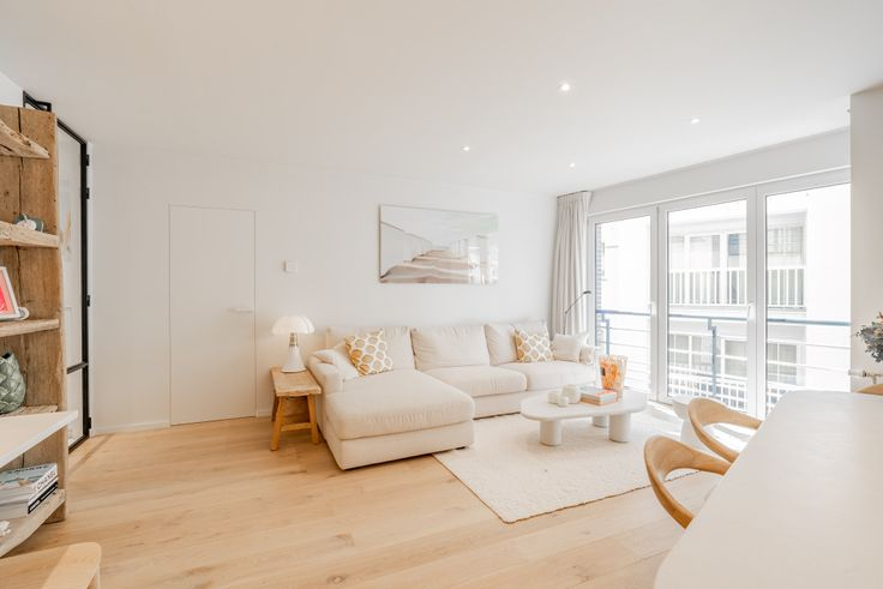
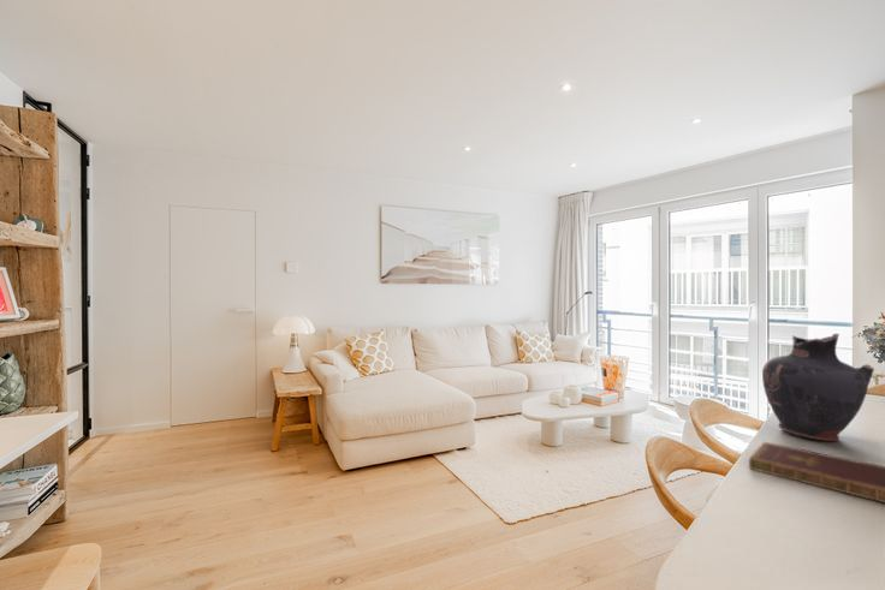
+ vase [761,333,875,442]
+ notebook [748,441,885,503]
